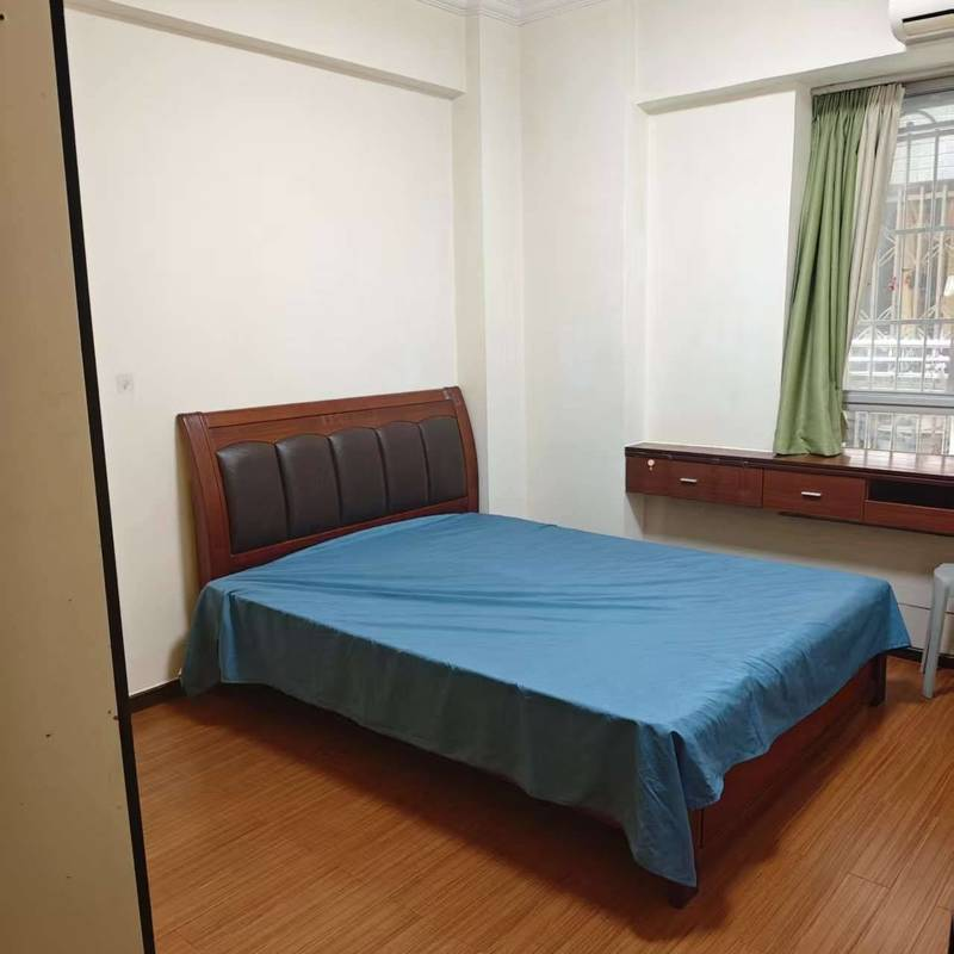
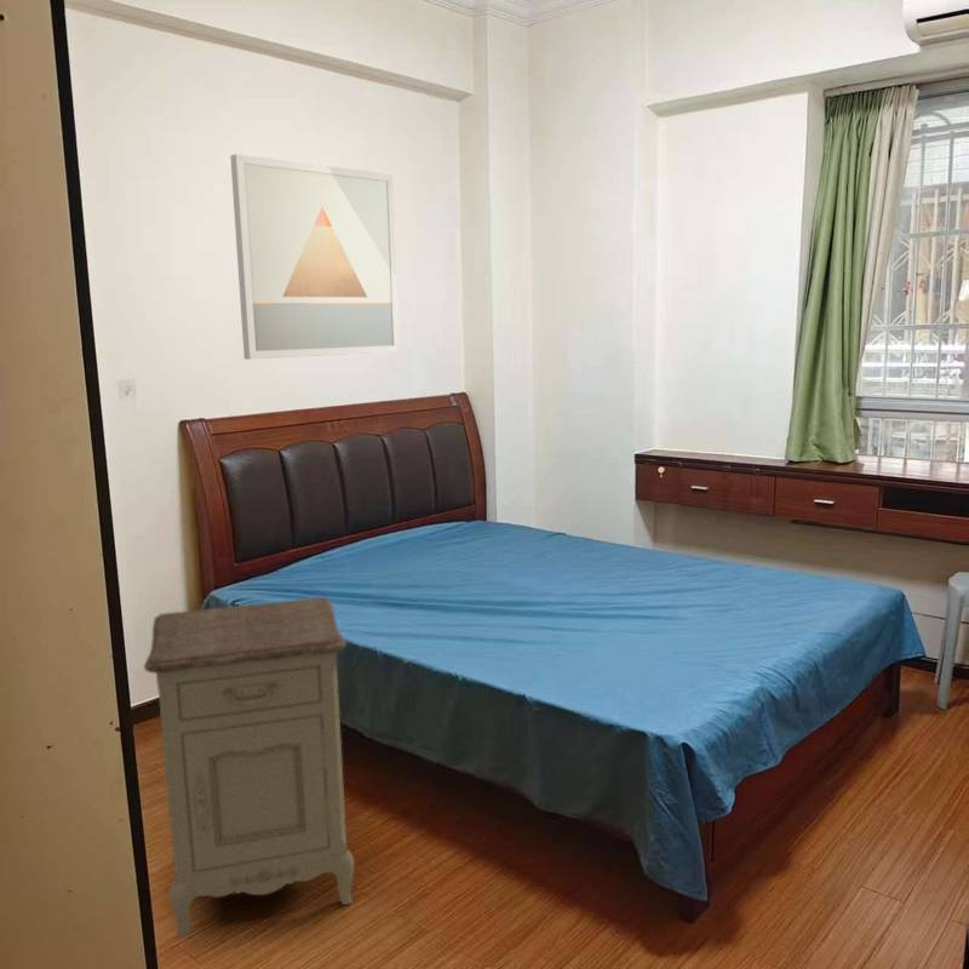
+ wall art [229,153,401,361]
+ nightstand [143,596,355,938]
